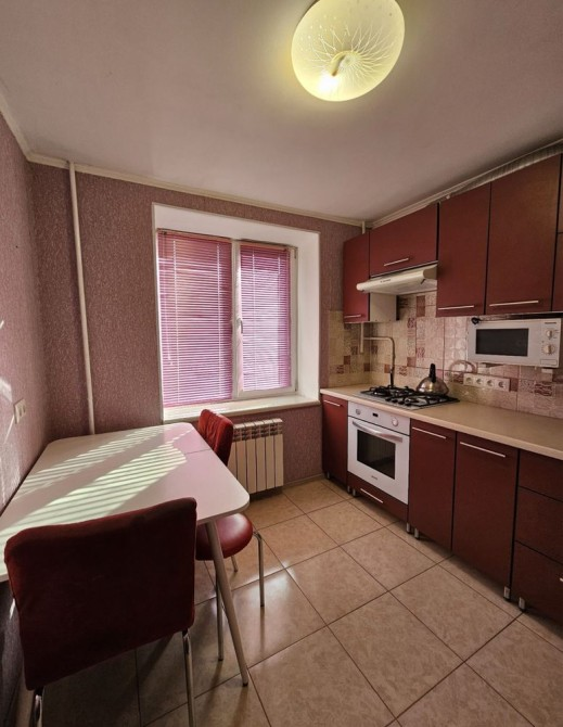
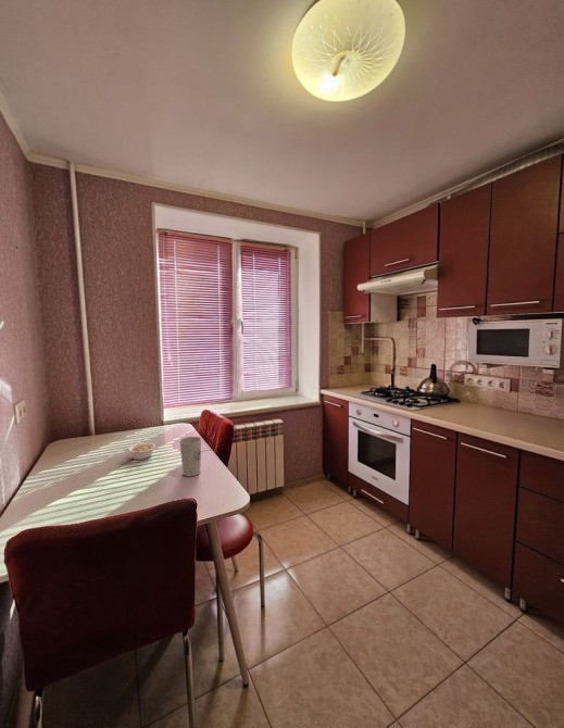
+ legume [127,441,156,461]
+ cup [178,436,202,478]
